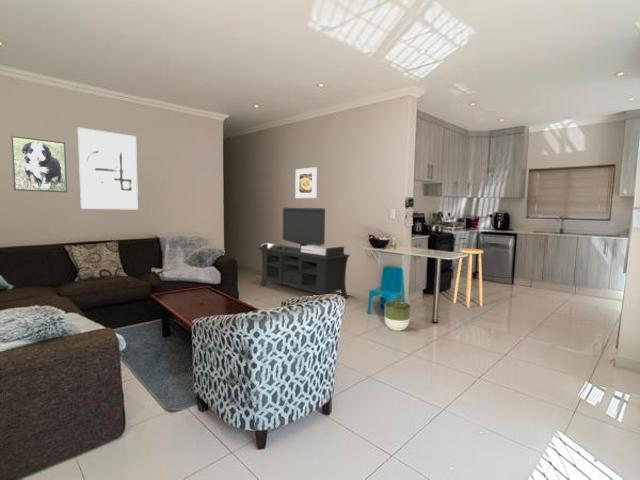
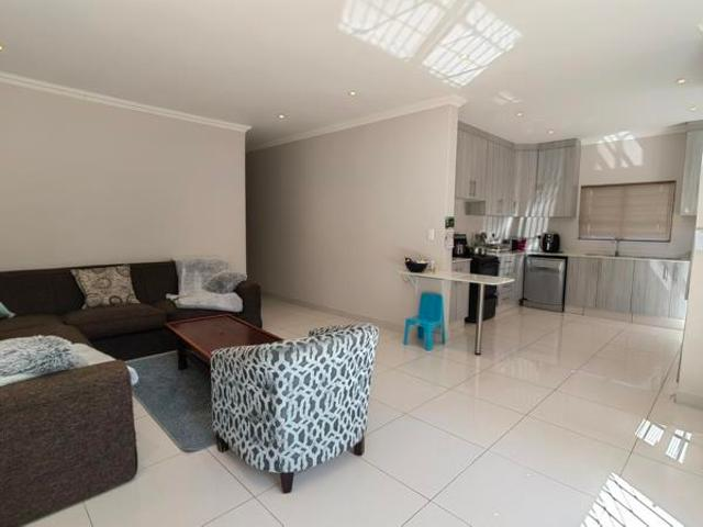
- planter [384,300,411,332]
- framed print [294,166,318,199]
- stool [452,247,484,309]
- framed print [10,135,68,193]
- media console [257,207,351,300]
- wall art [77,127,139,210]
